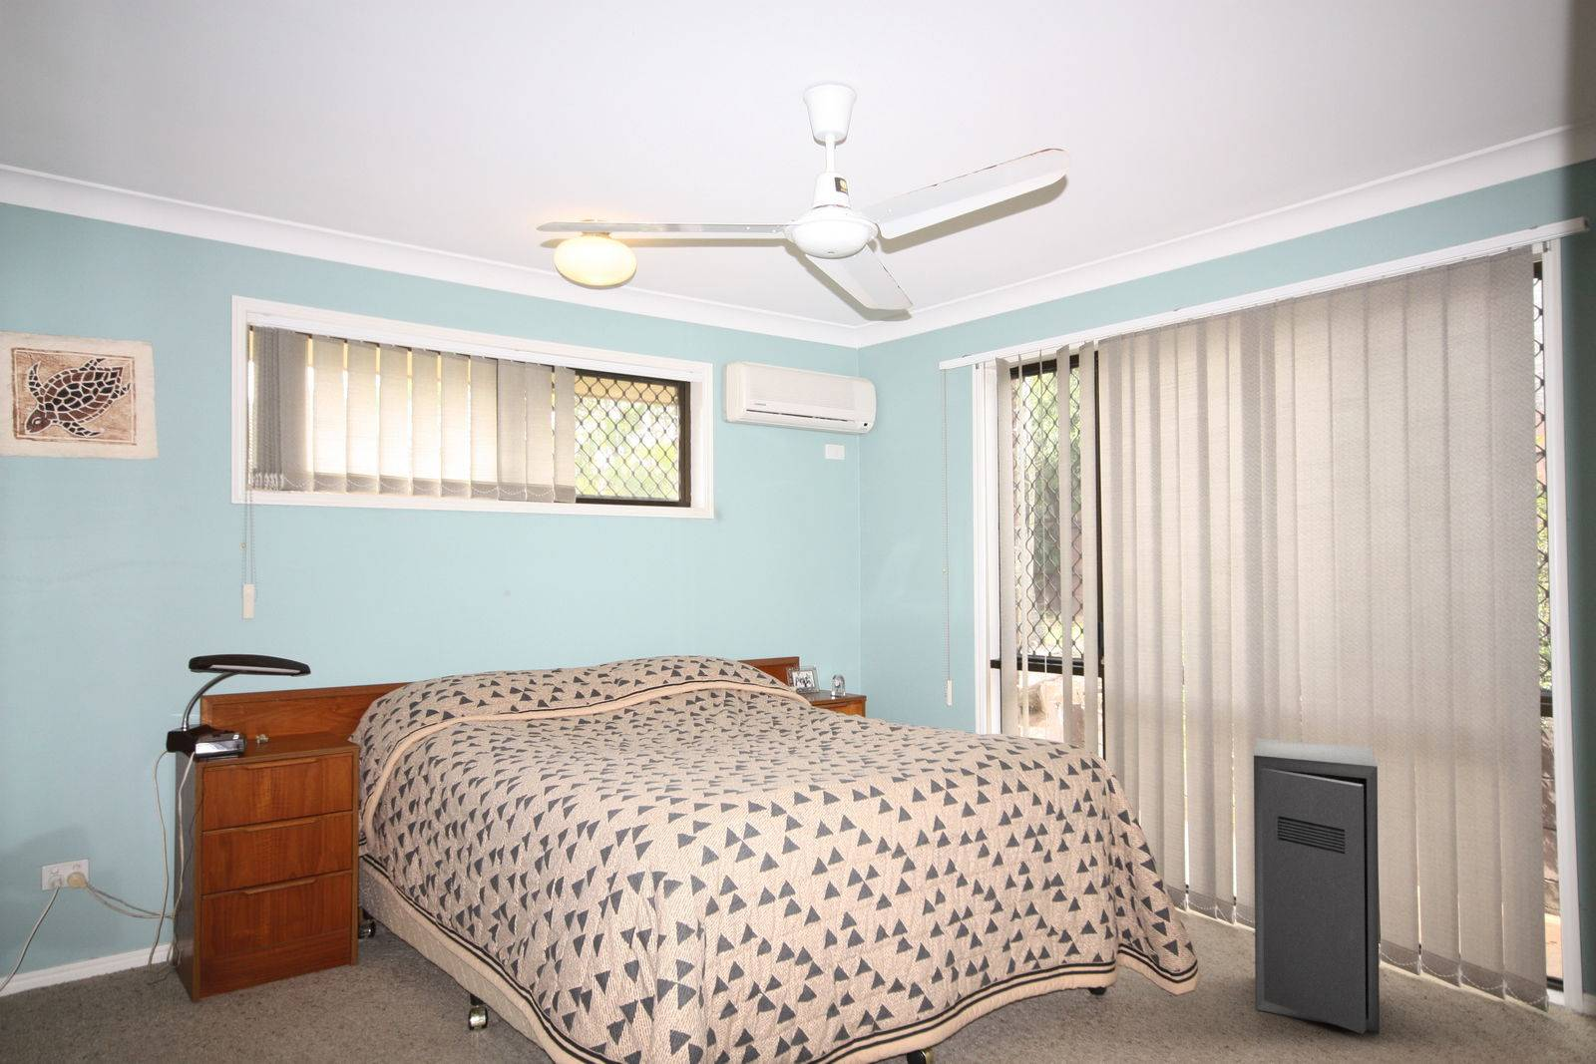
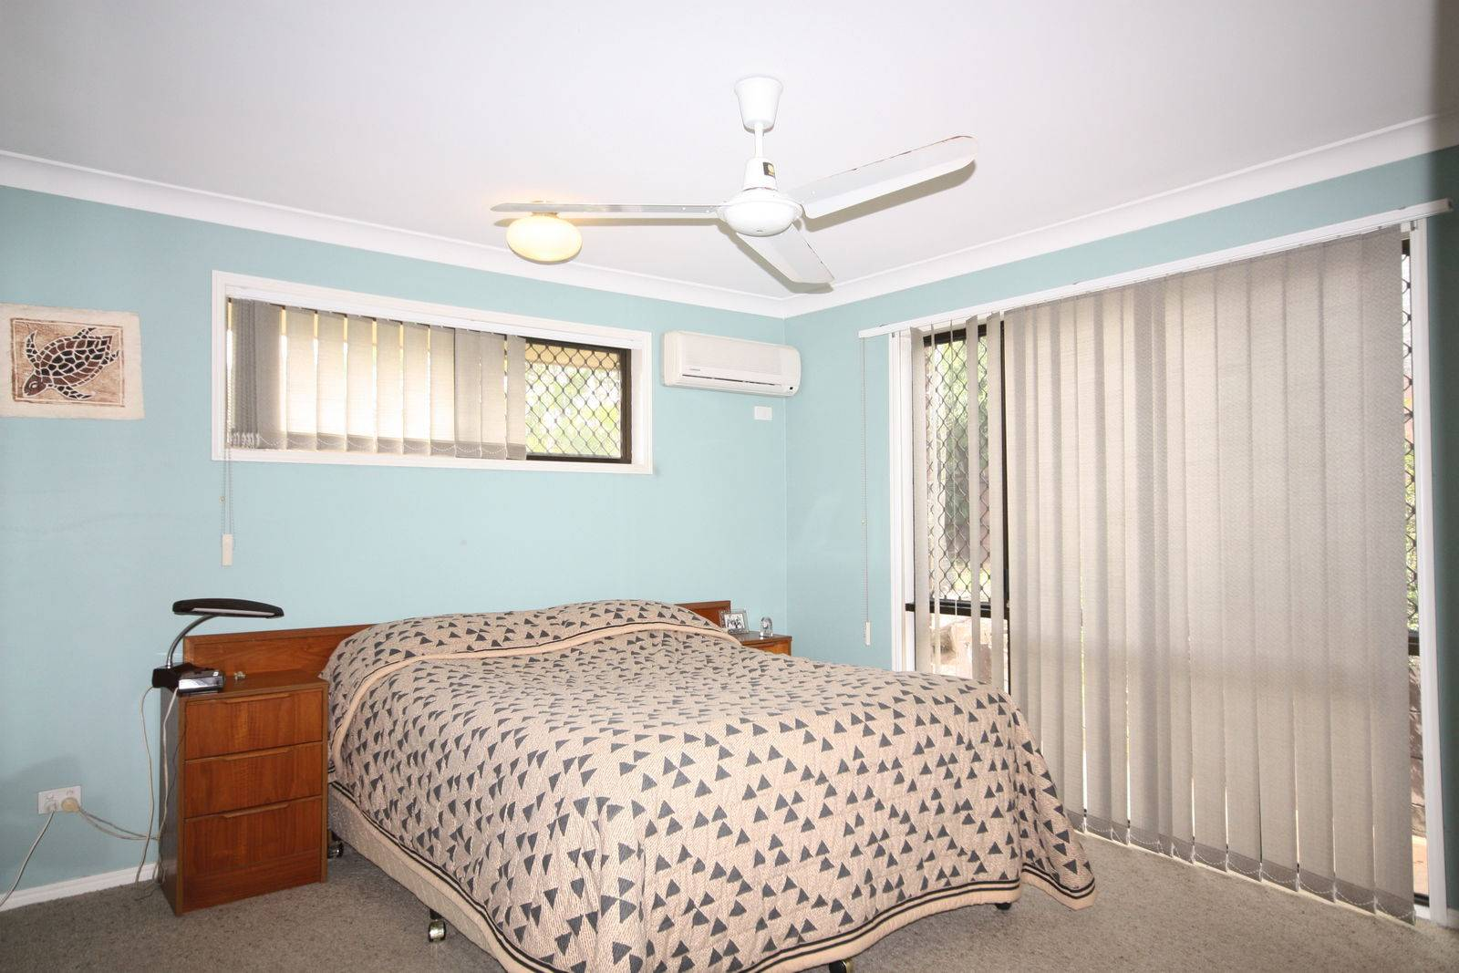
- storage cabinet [1253,737,1381,1036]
